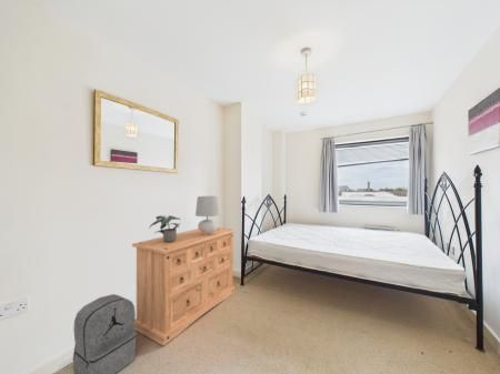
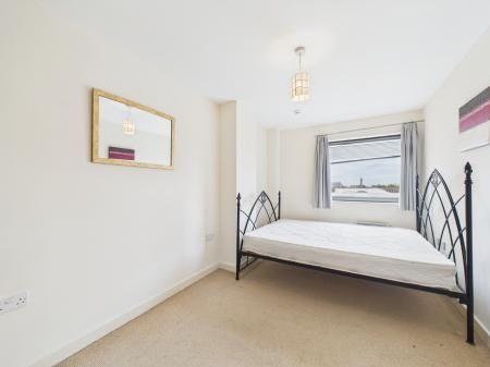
- backpack [72,293,138,374]
- dresser [131,226,237,346]
- potted plant [149,214,182,243]
- table lamp [194,195,220,235]
